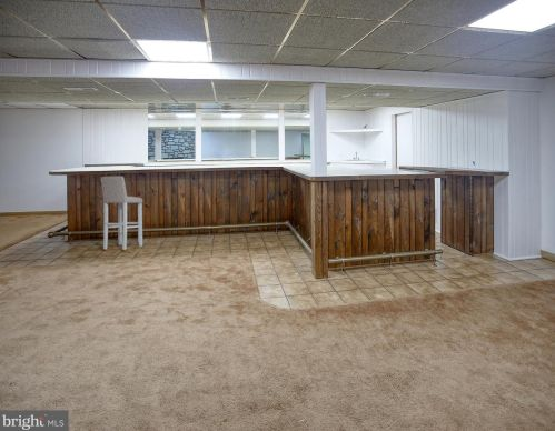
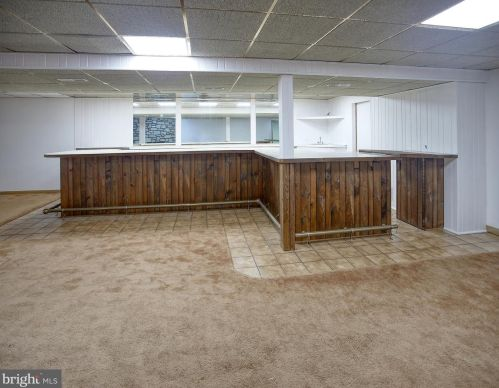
- bar stool [100,176,143,251]
